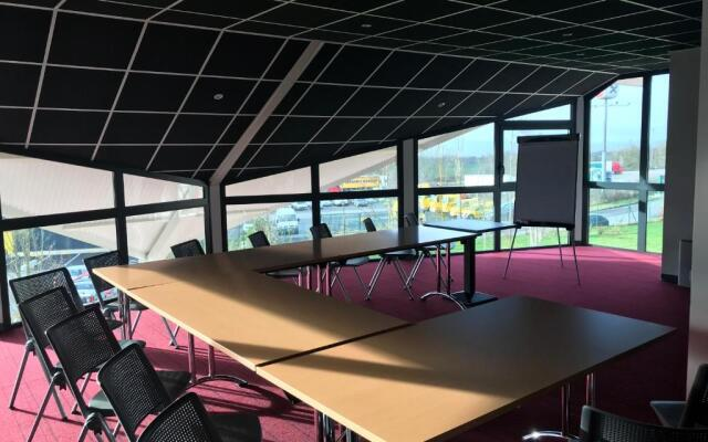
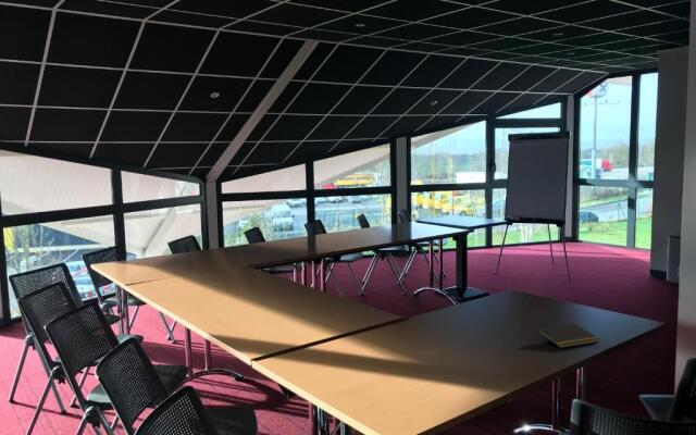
+ notepad [536,323,600,349]
